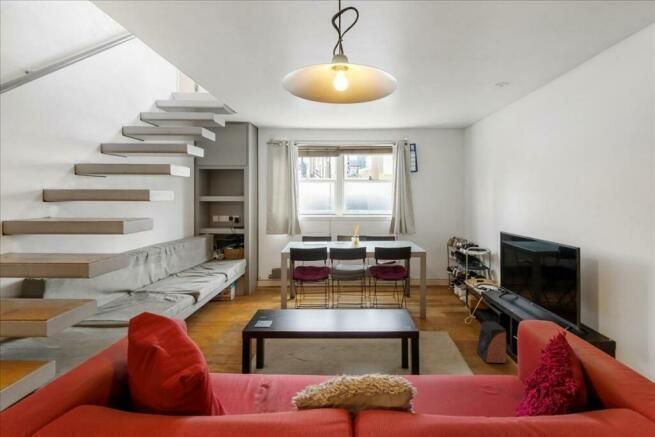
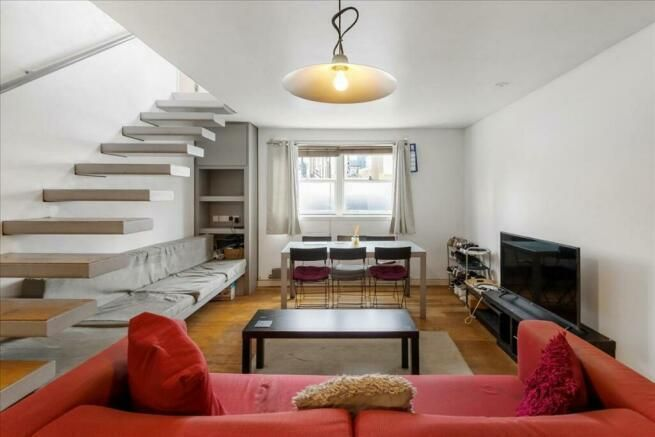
- speaker [476,321,507,364]
